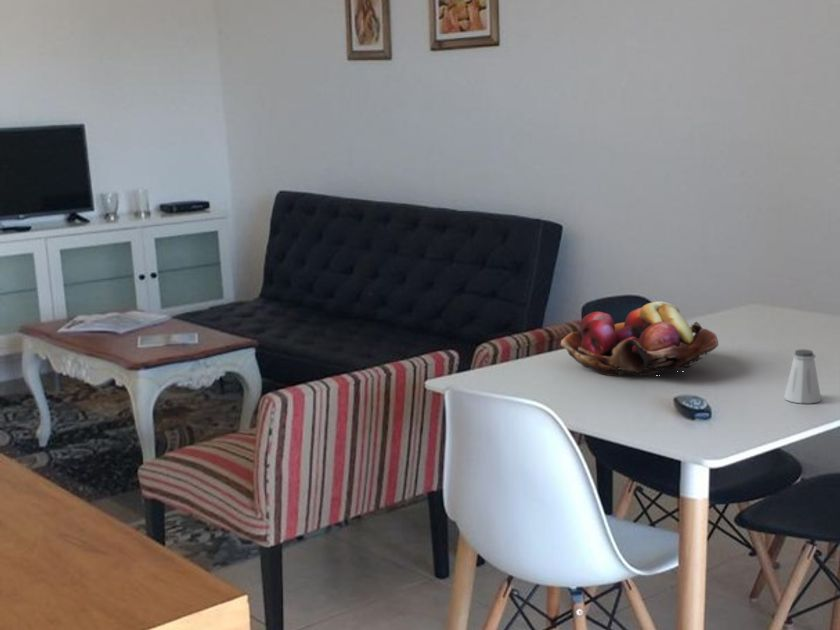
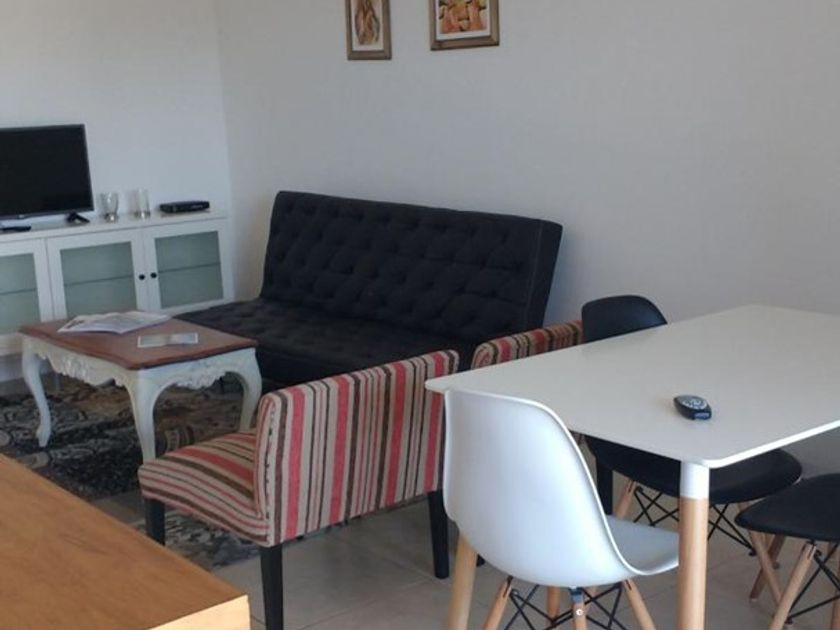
- fruit basket [560,301,720,377]
- saltshaker [783,348,822,404]
